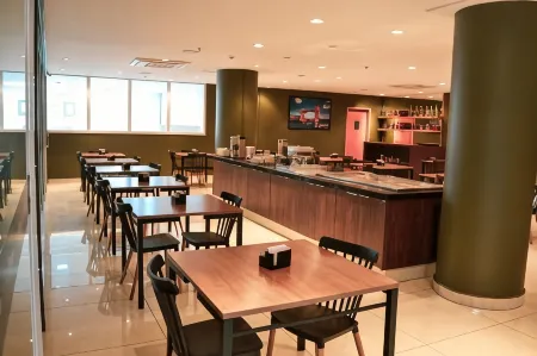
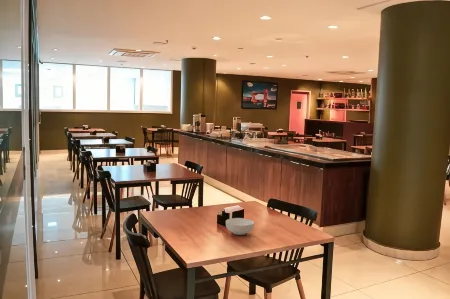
+ cereal bowl [225,217,255,236]
